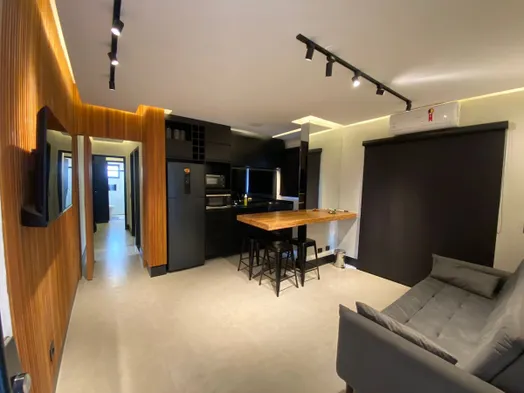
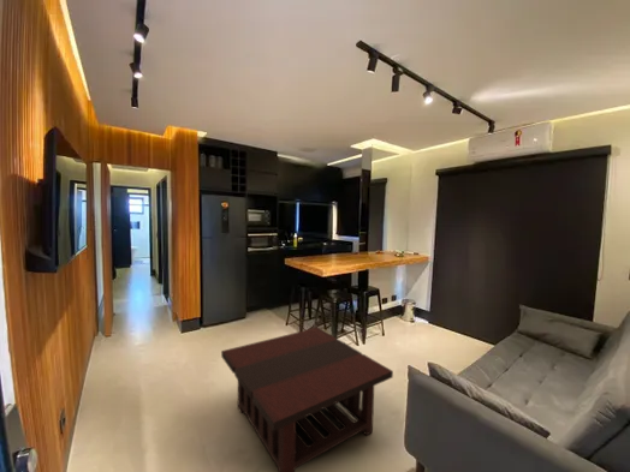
+ coffee table [220,327,394,472]
